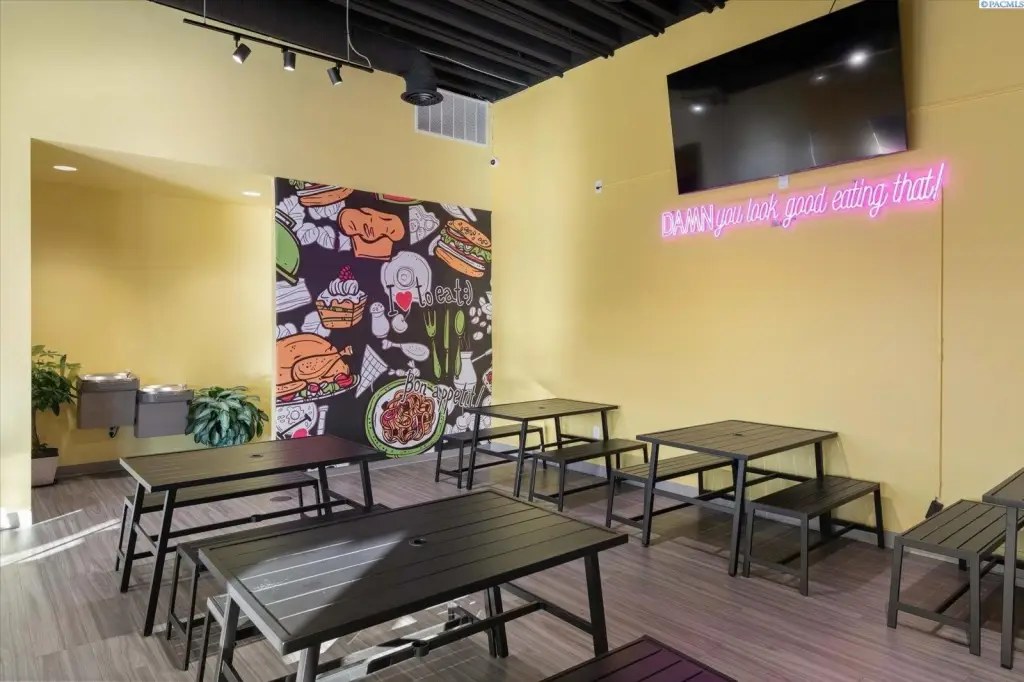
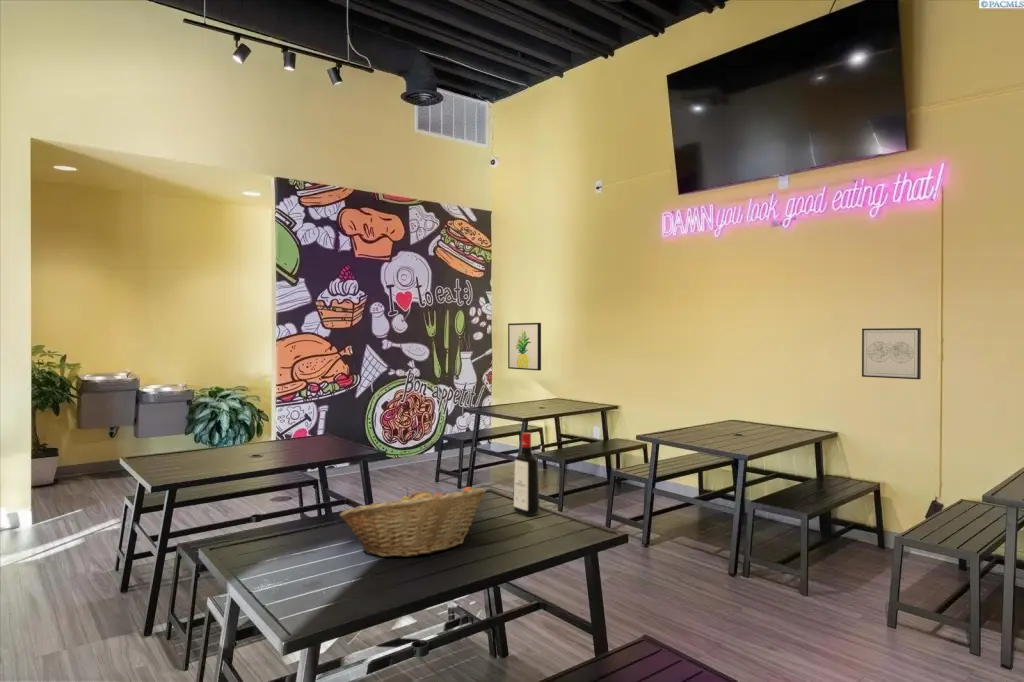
+ liquor bottle [513,432,540,517]
+ wall art [507,322,542,372]
+ fruit basket [338,486,487,558]
+ wall art [861,327,922,380]
